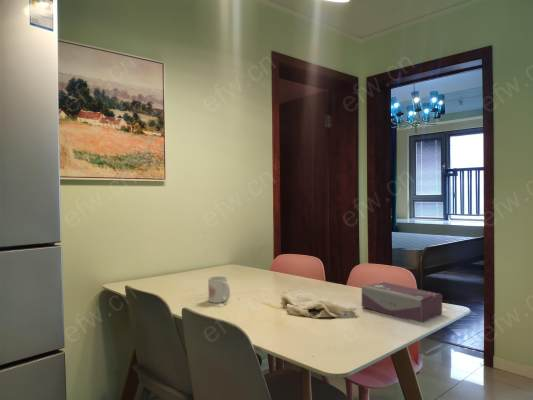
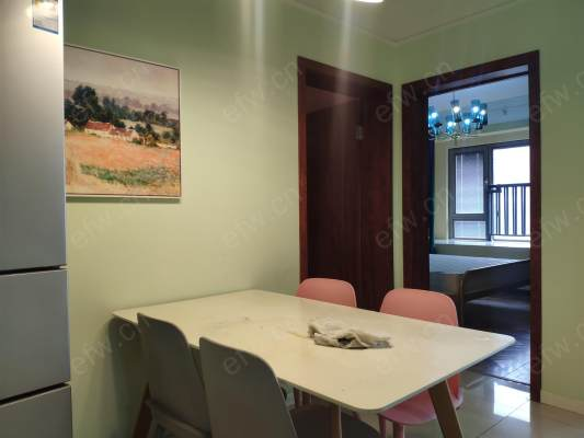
- mug [207,275,231,304]
- tissue box [361,281,443,324]
